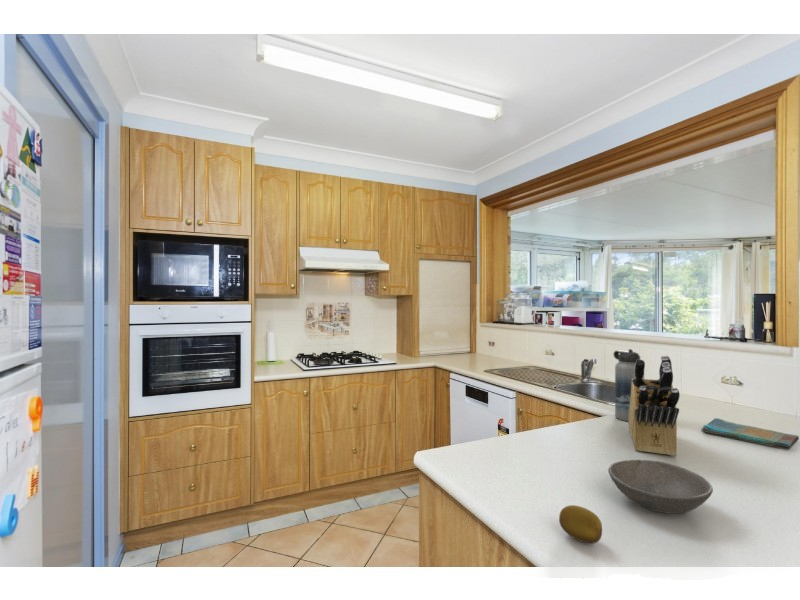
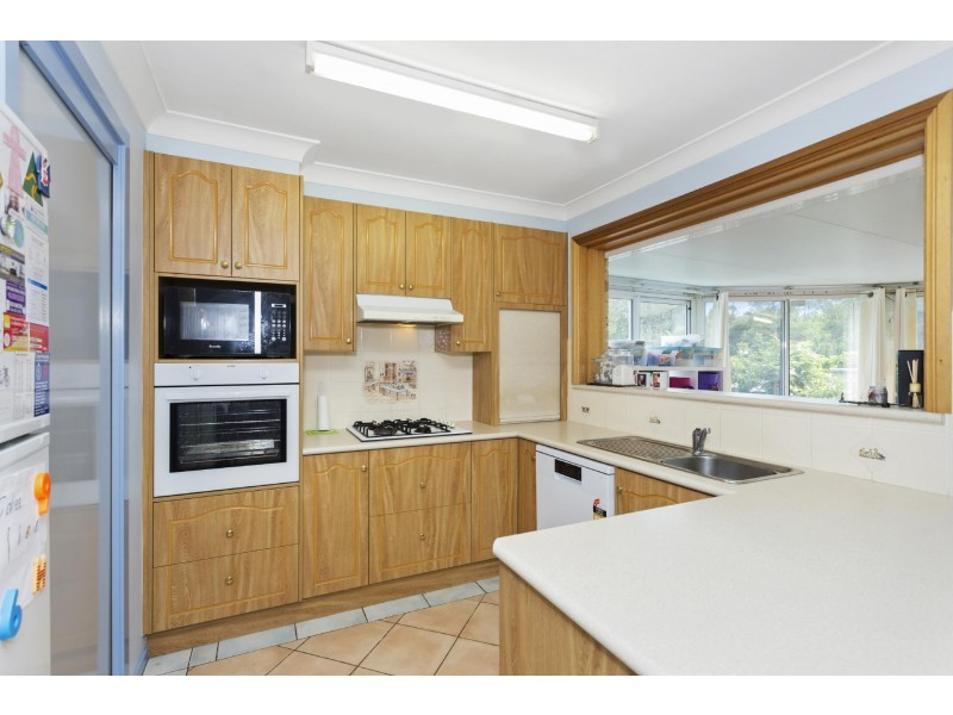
- dish towel [700,417,800,451]
- soup bowl [607,459,714,515]
- knife block [628,354,681,457]
- water bottle [612,348,645,423]
- fruit [558,504,603,544]
